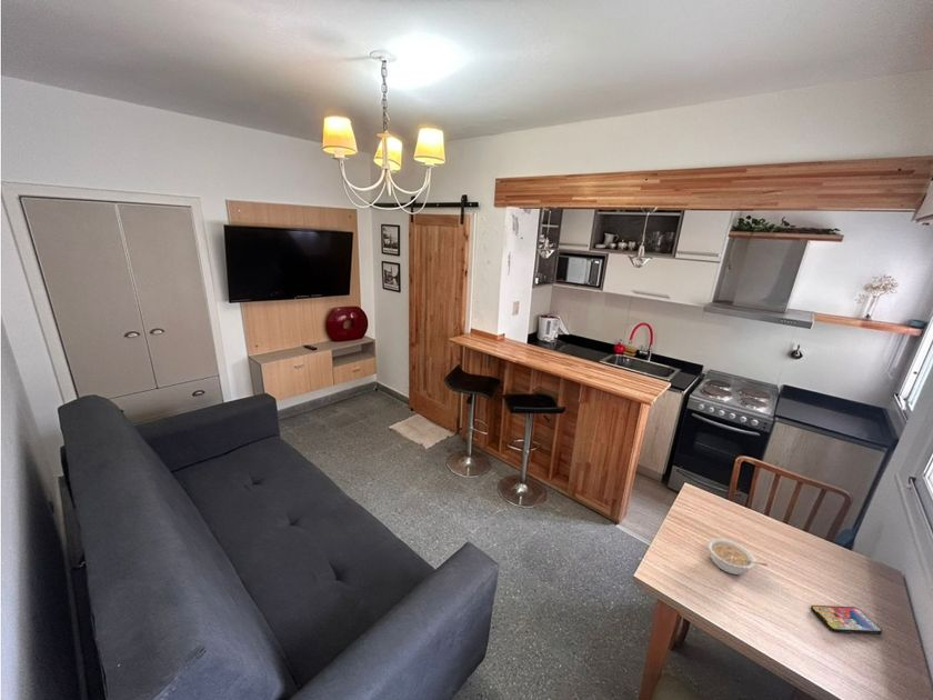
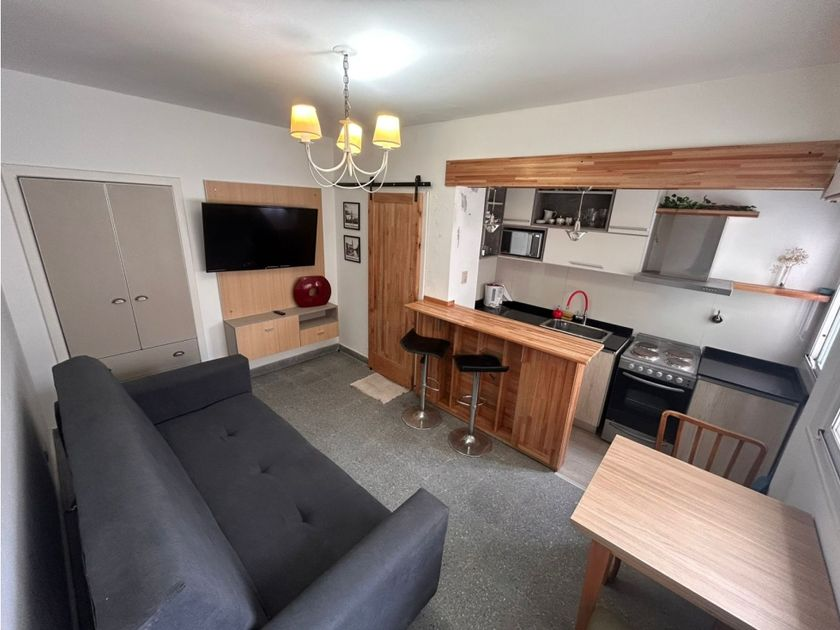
- smartphone [810,604,883,634]
- legume [706,538,769,576]
